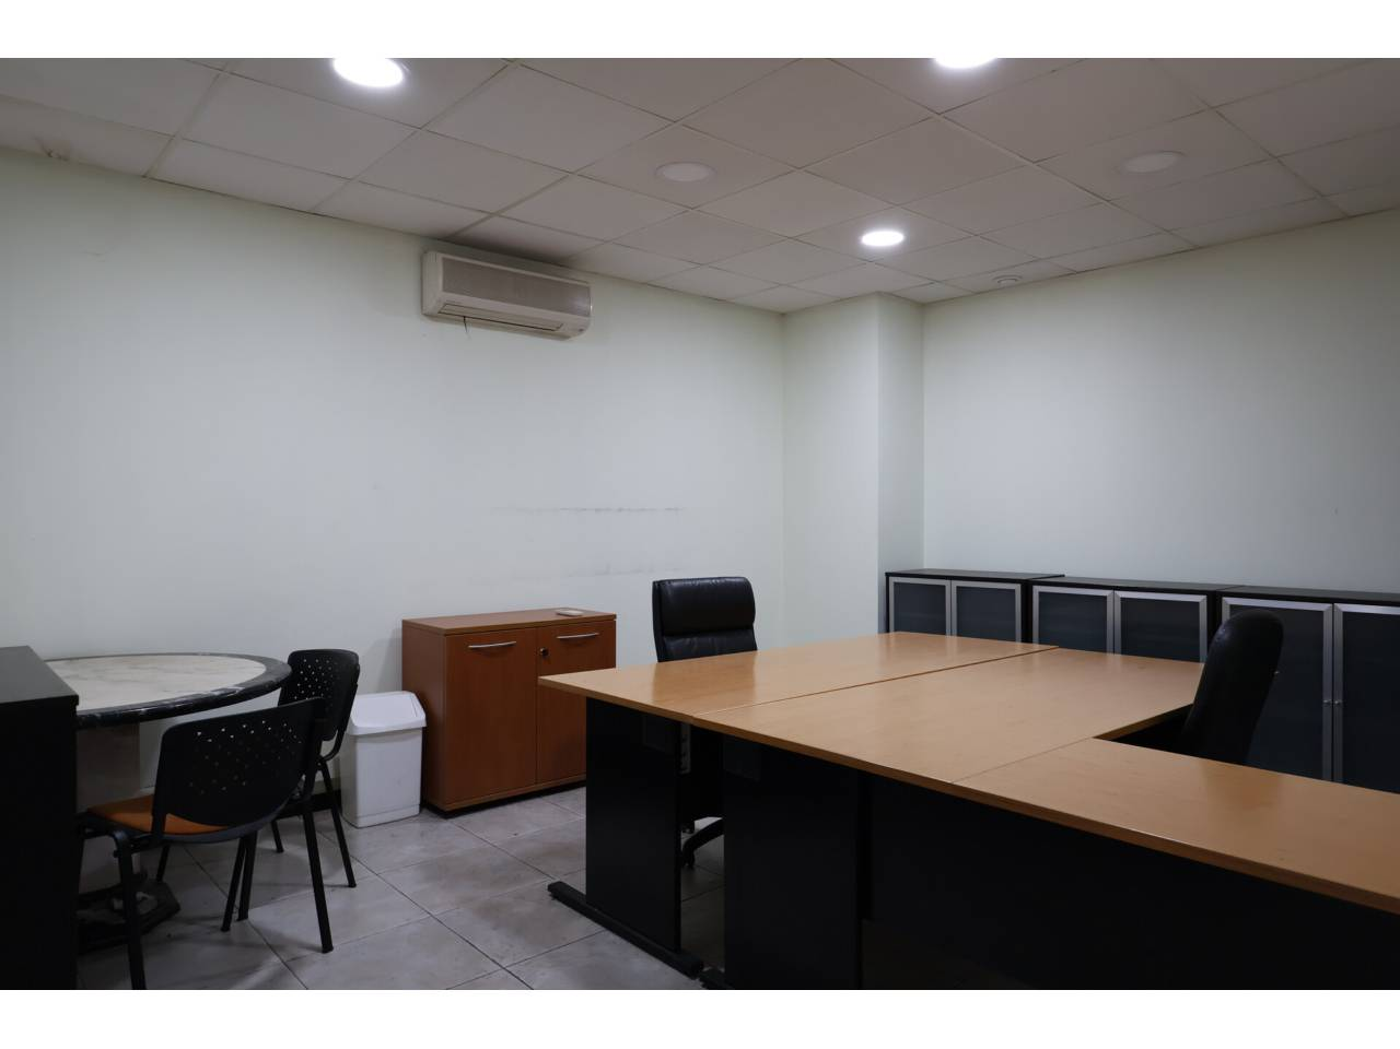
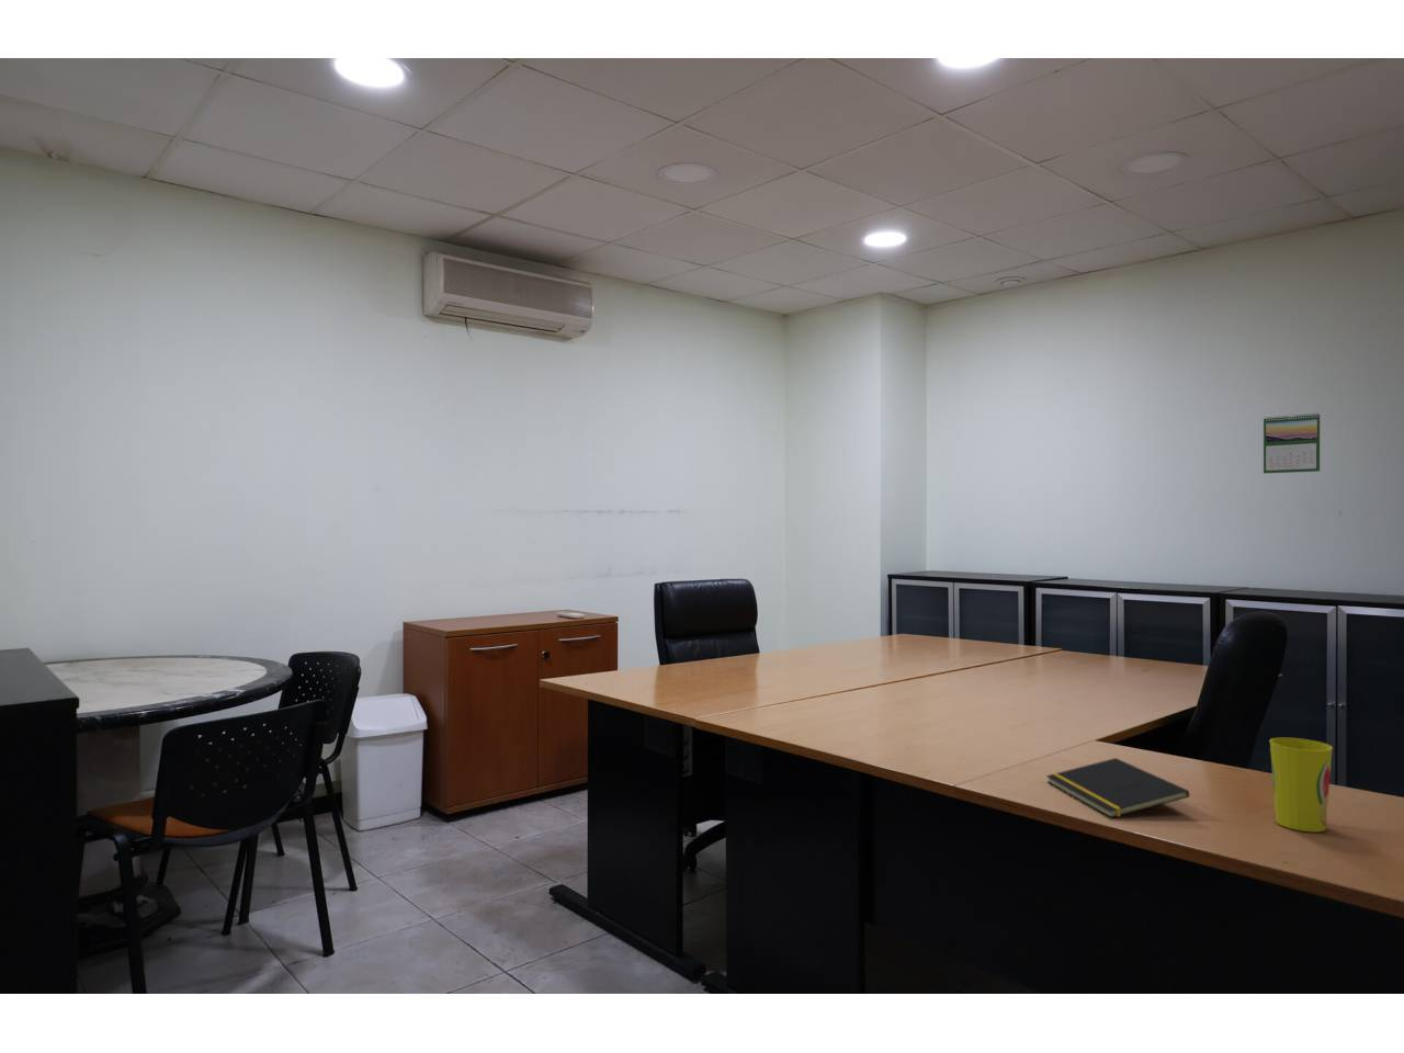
+ cup [1269,737,1334,833]
+ calendar [1262,413,1321,475]
+ notepad [1046,757,1192,820]
